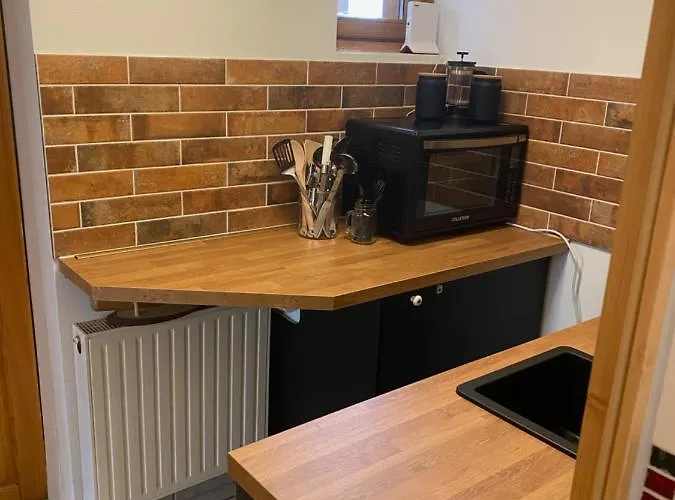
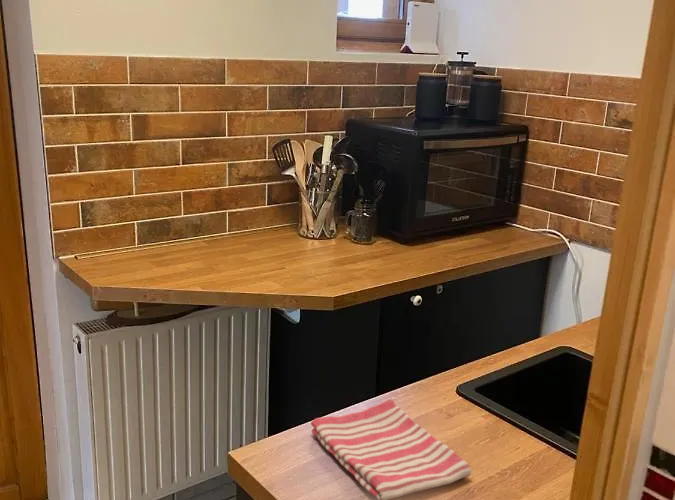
+ dish towel [310,398,472,500]
